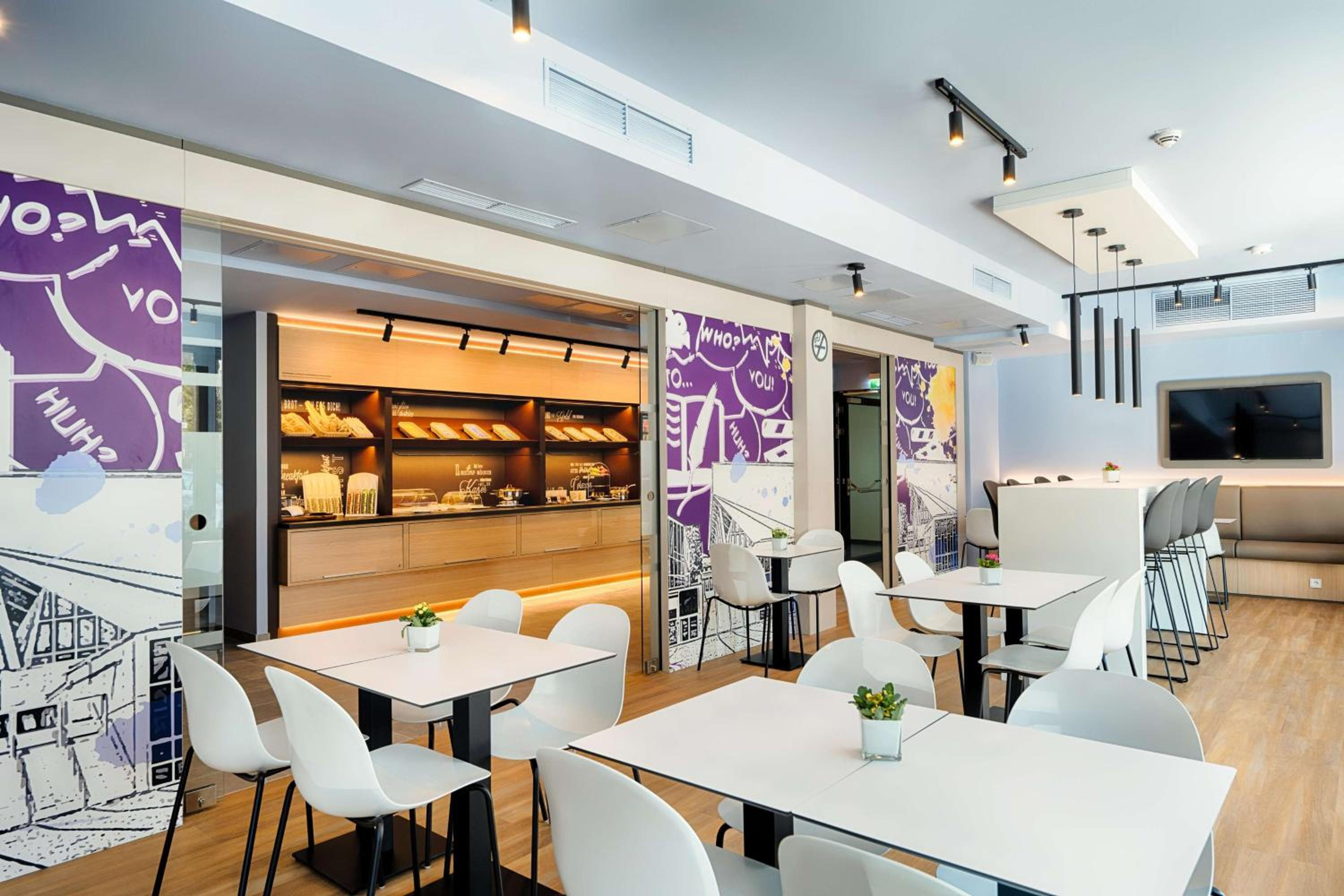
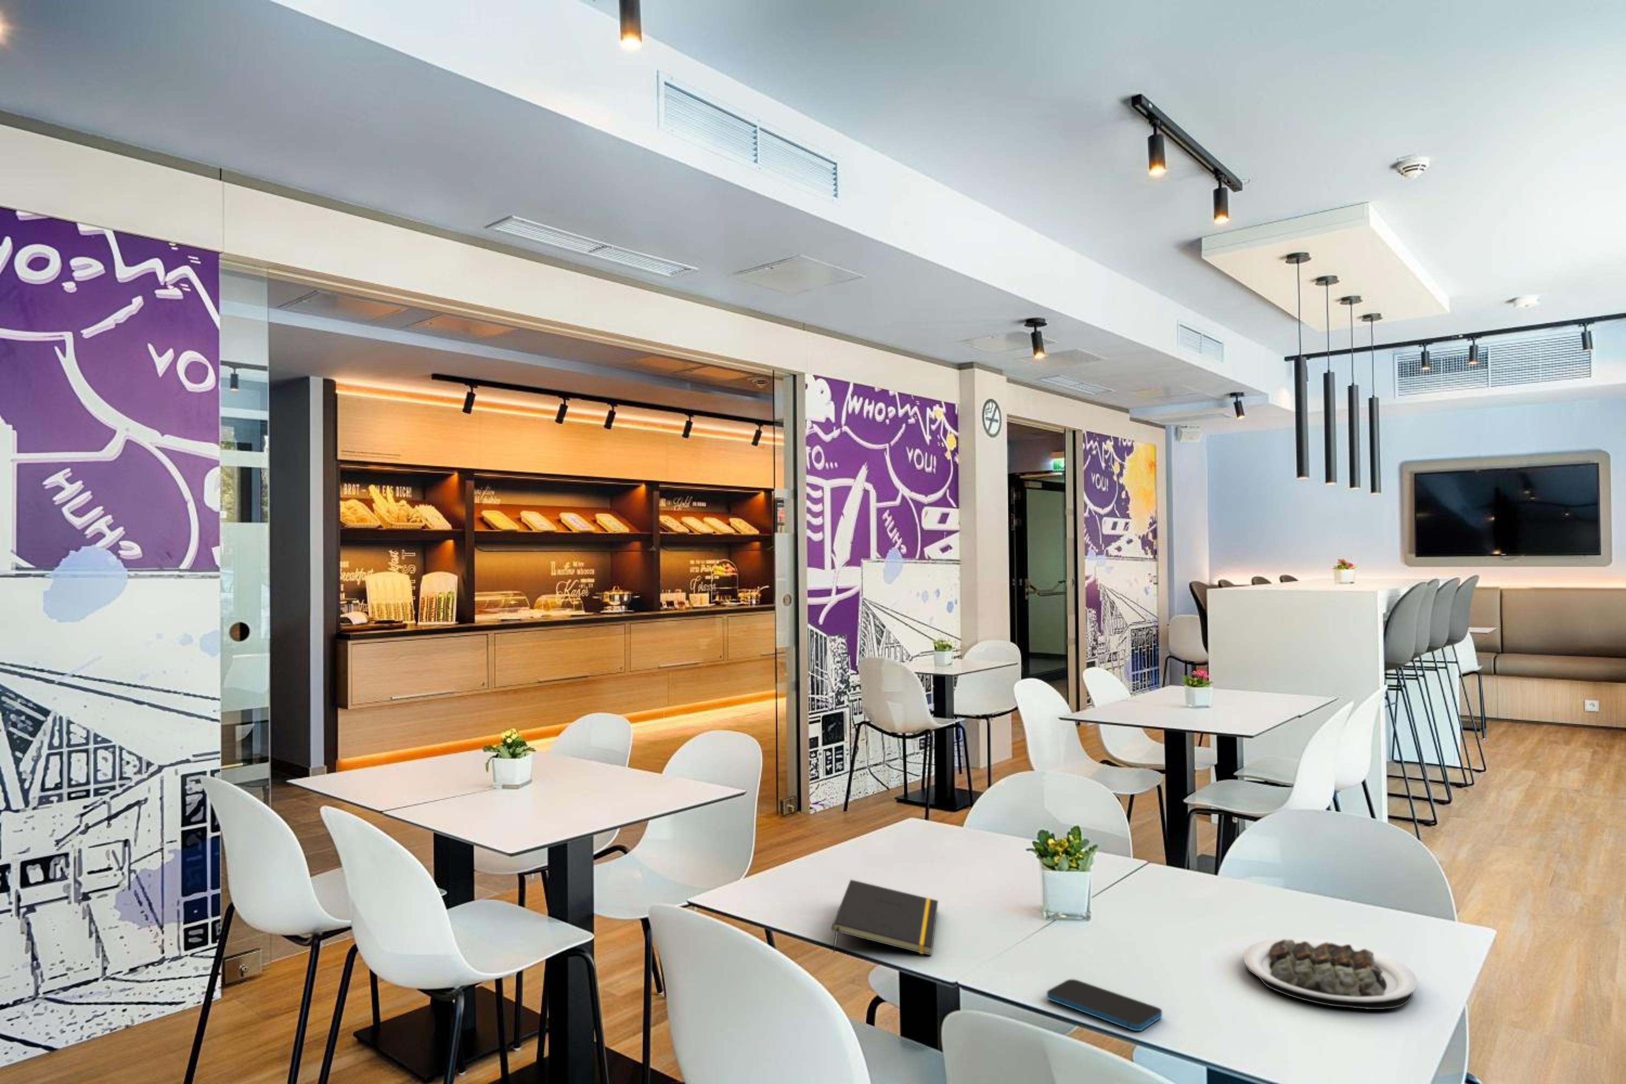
+ notepad [831,880,939,956]
+ plate [1242,938,1418,1010]
+ smartphone [1046,979,1163,1032]
